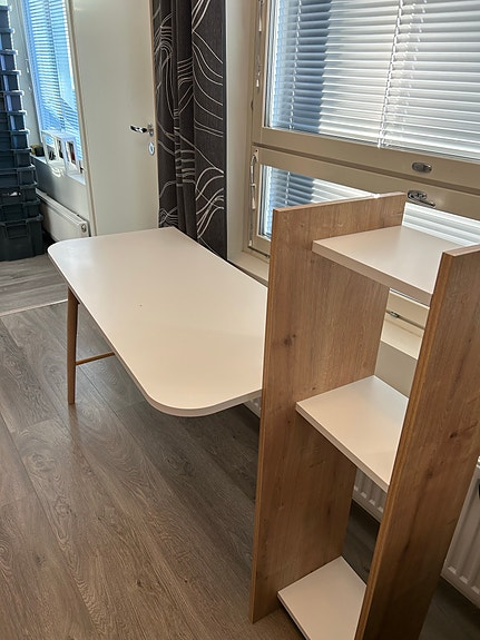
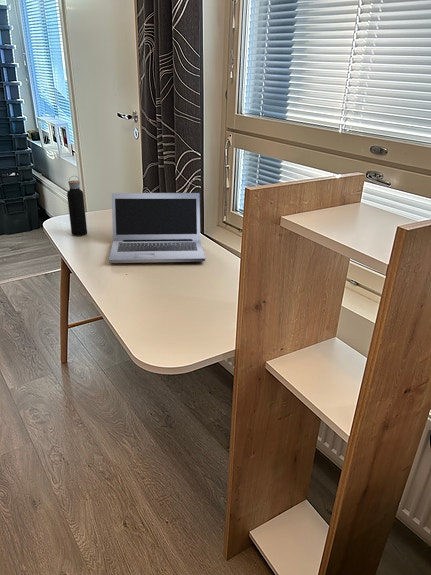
+ laptop [108,192,206,264]
+ water bottle [66,175,88,237]
